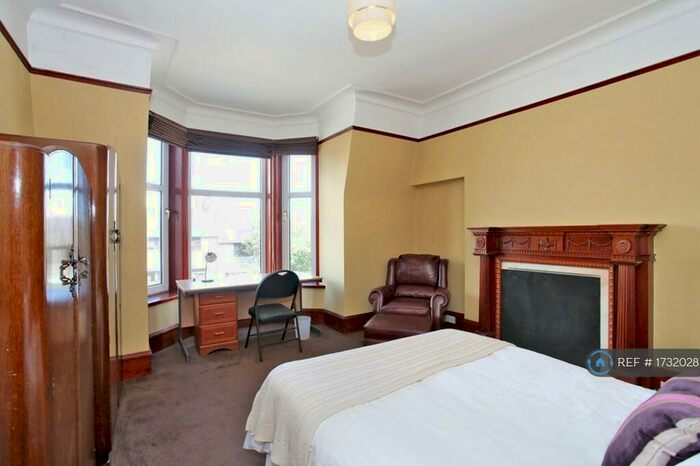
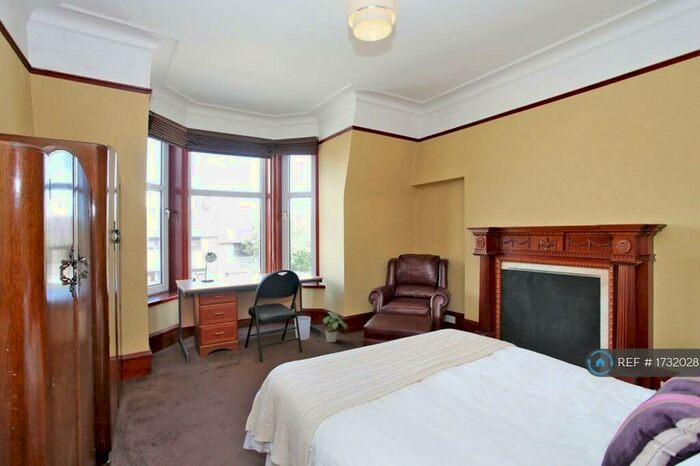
+ potted plant [322,311,348,343]
